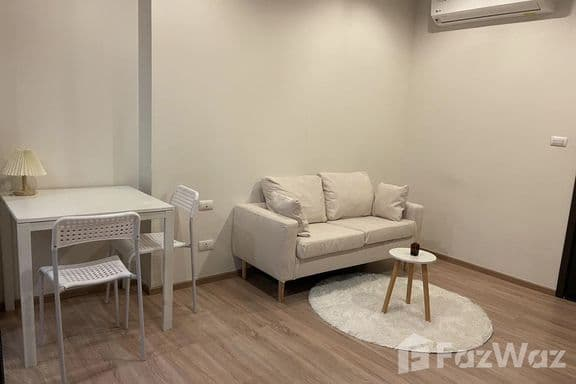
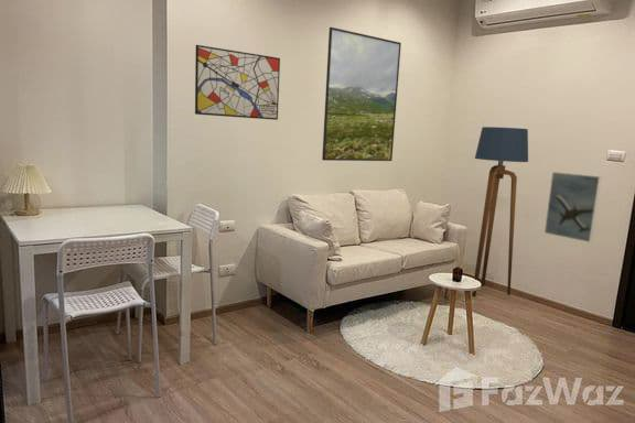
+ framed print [321,26,402,162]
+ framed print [543,171,602,243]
+ wall art [194,44,281,121]
+ floor lamp [471,126,529,297]
